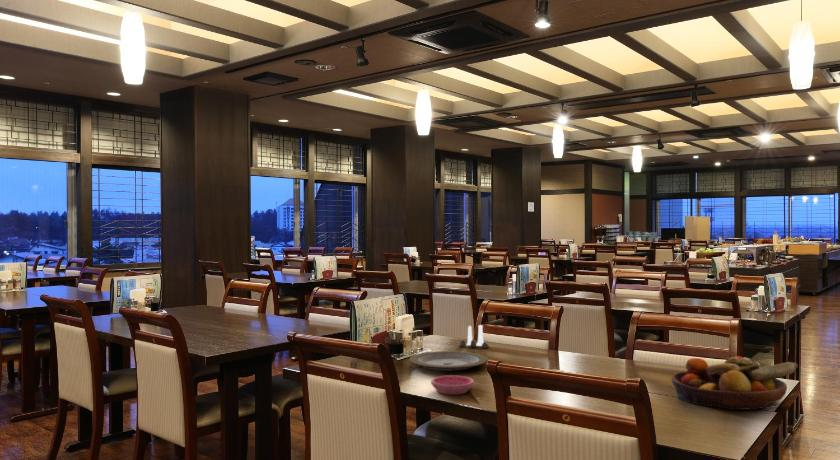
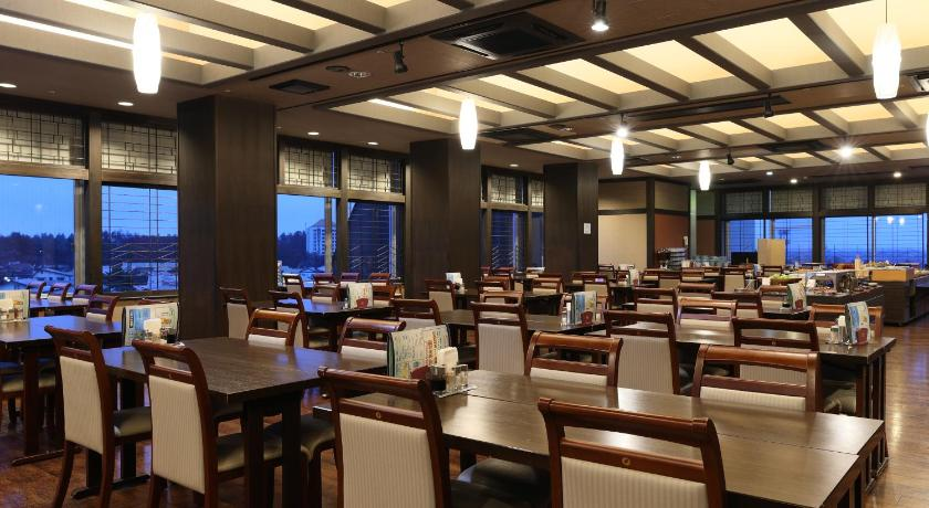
- saucer [430,374,475,395]
- salt and pepper shaker set [458,324,490,349]
- plate [408,350,489,372]
- fruit bowl [670,355,799,411]
